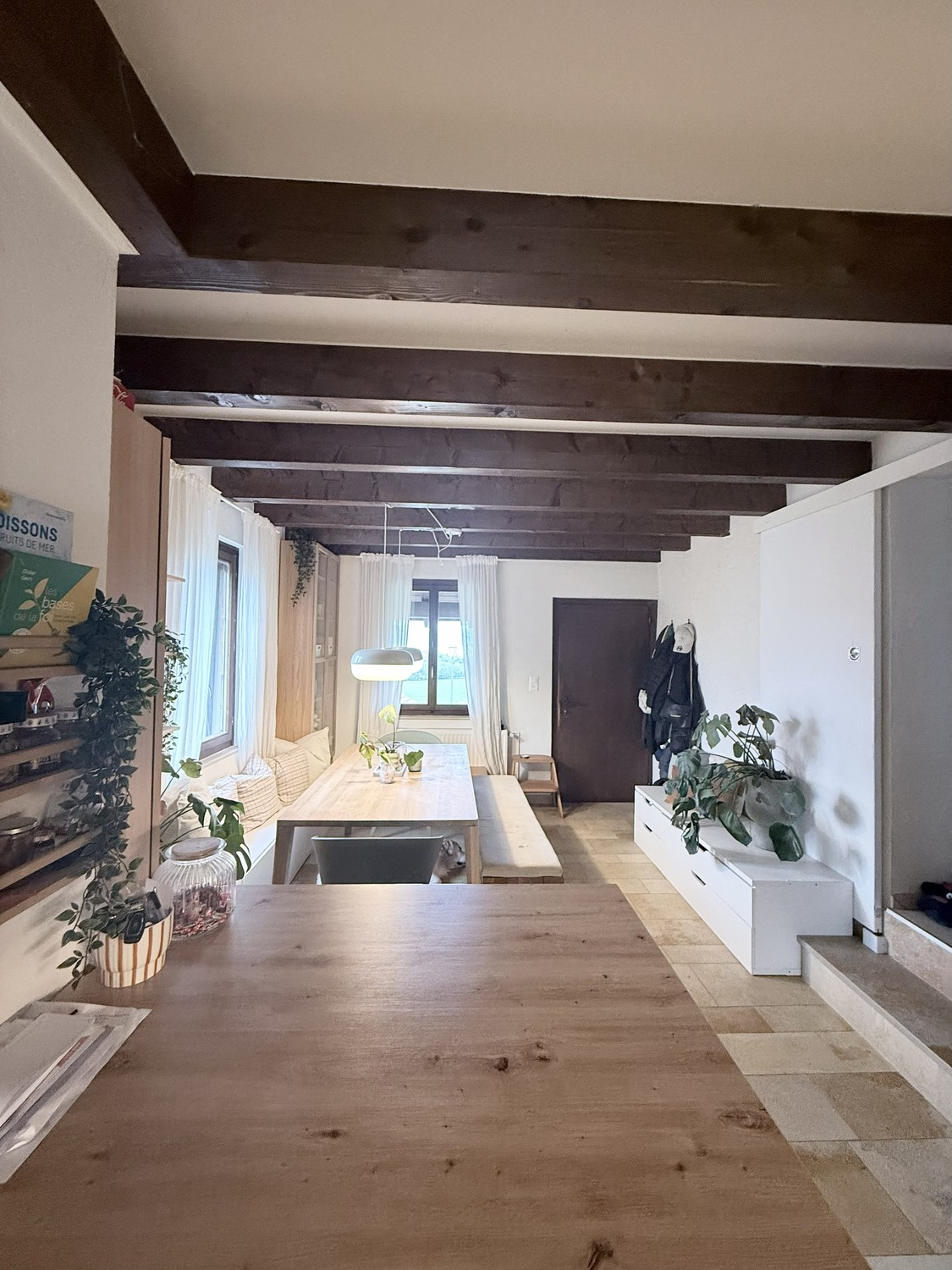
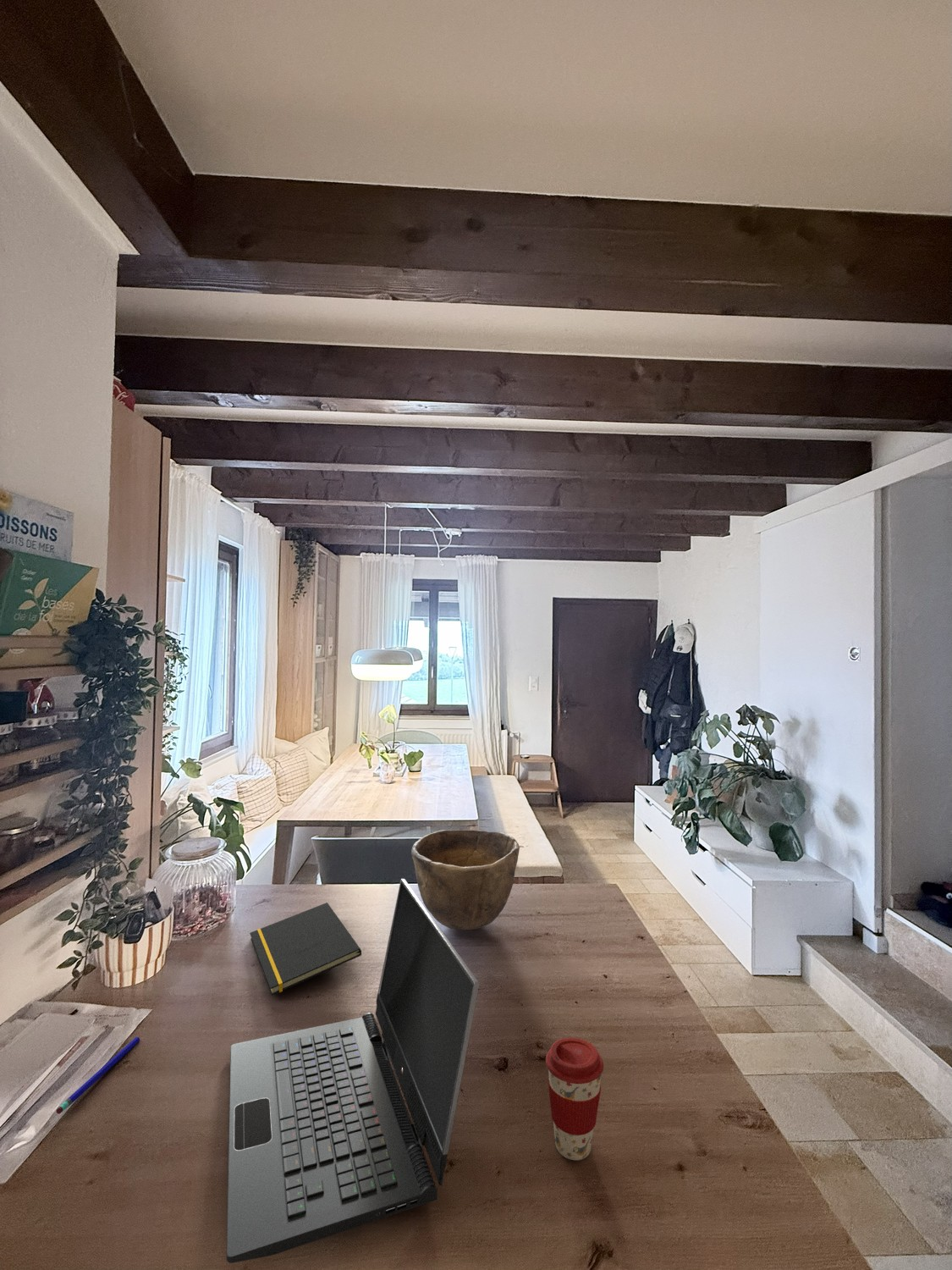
+ notepad [249,902,362,997]
+ laptop computer [225,878,480,1264]
+ bowl [410,829,520,930]
+ coffee cup [545,1037,604,1161]
+ pen [56,1036,140,1115]
